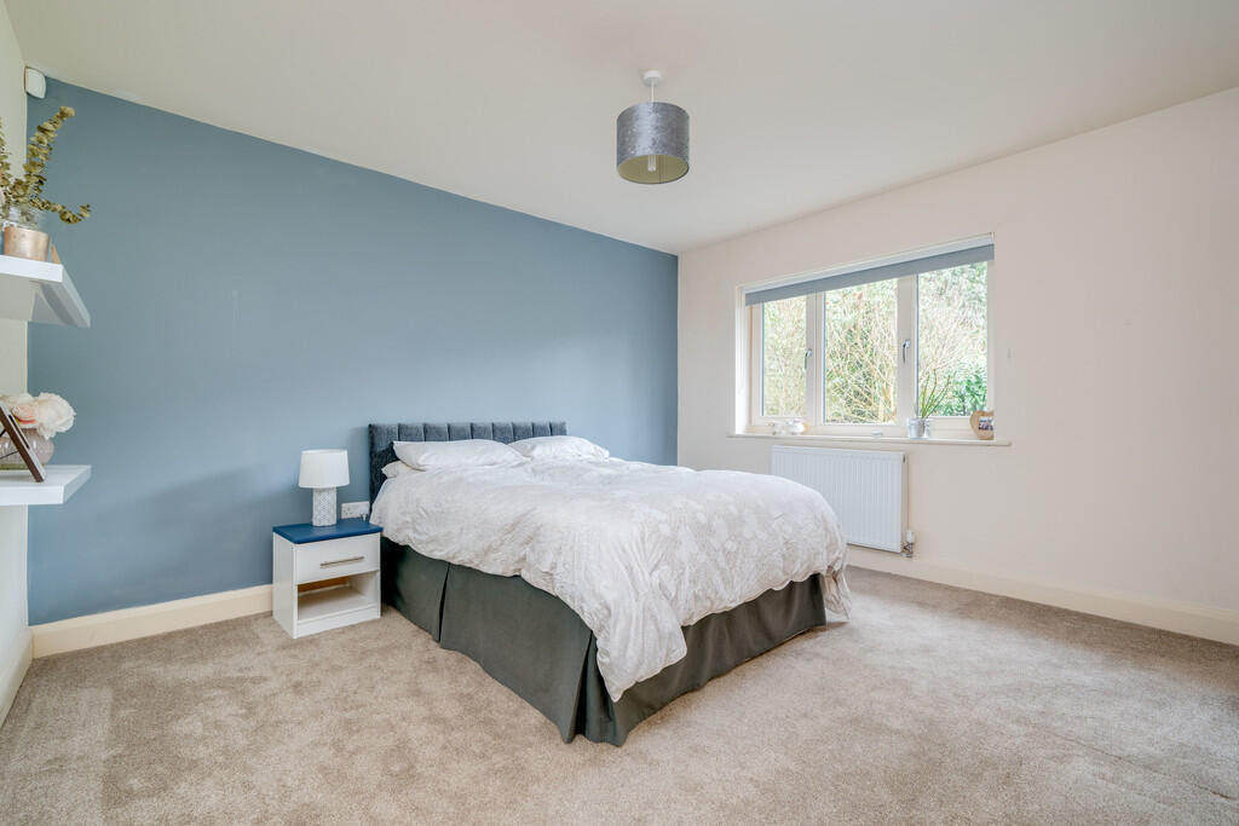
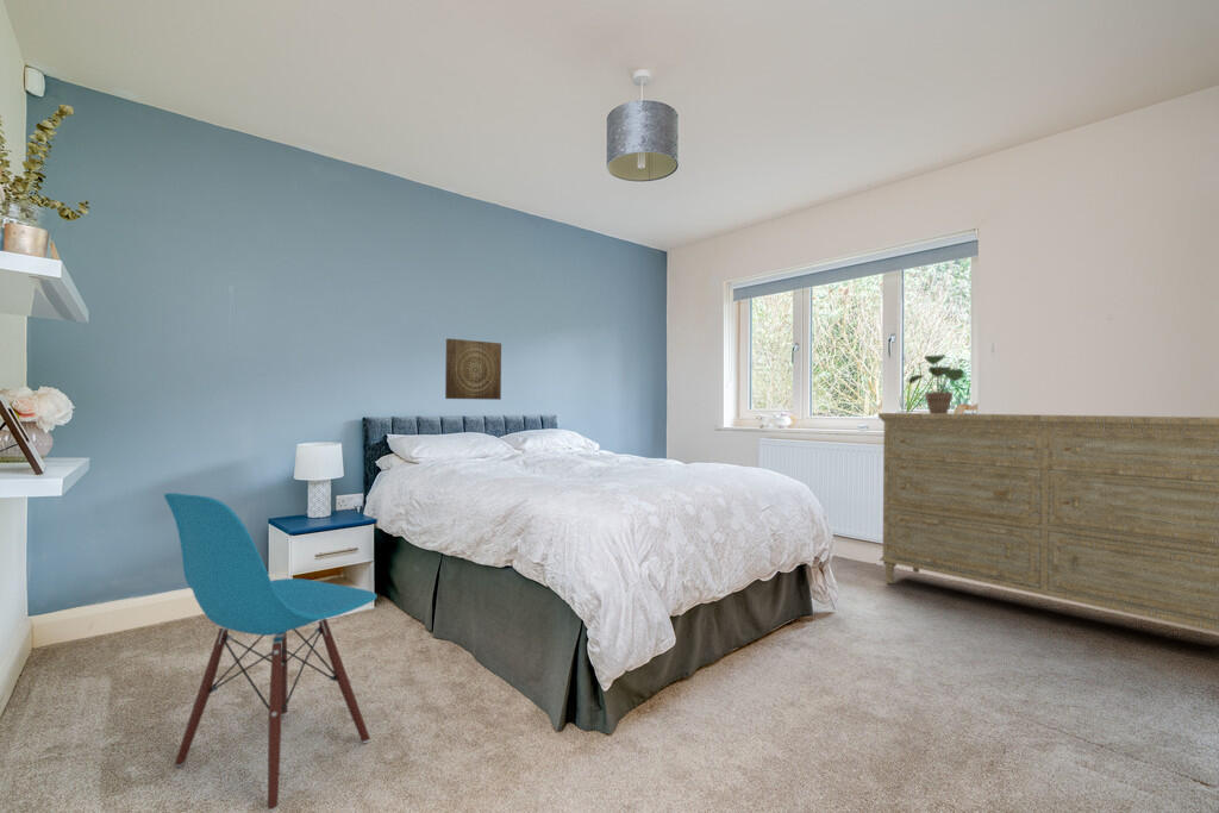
+ wall art [444,338,502,401]
+ dresser [877,412,1219,633]
+ potted plant [908,354,970,414]
+ chair [163,492,379,813]
